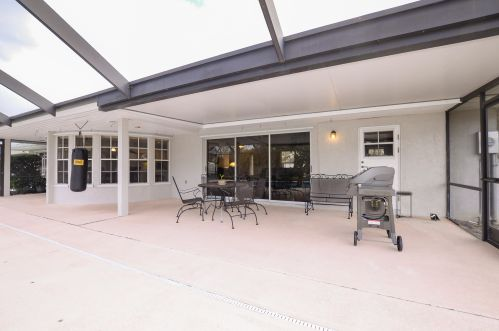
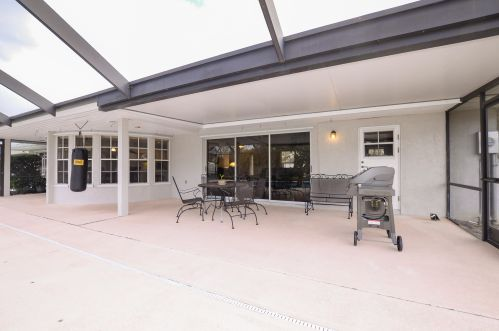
- side table [395,190,413,219]
